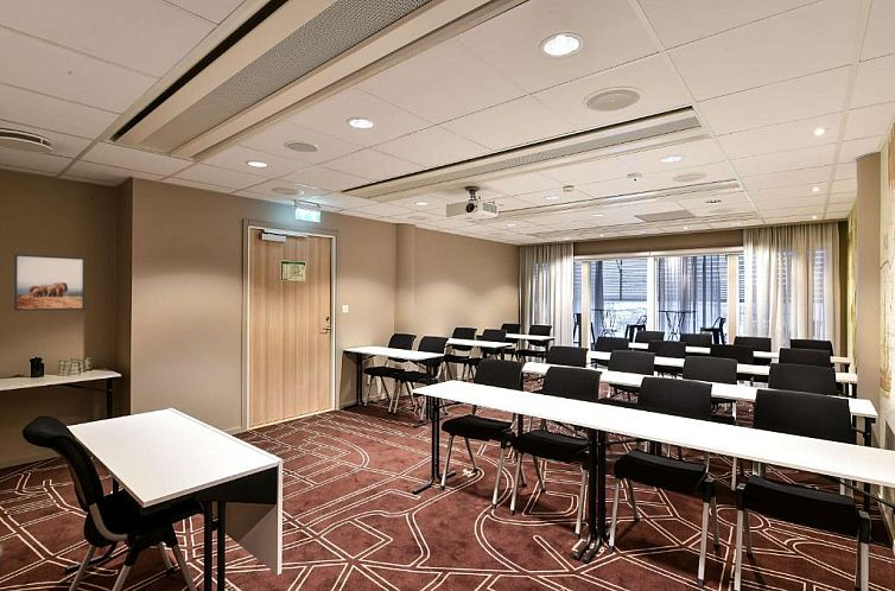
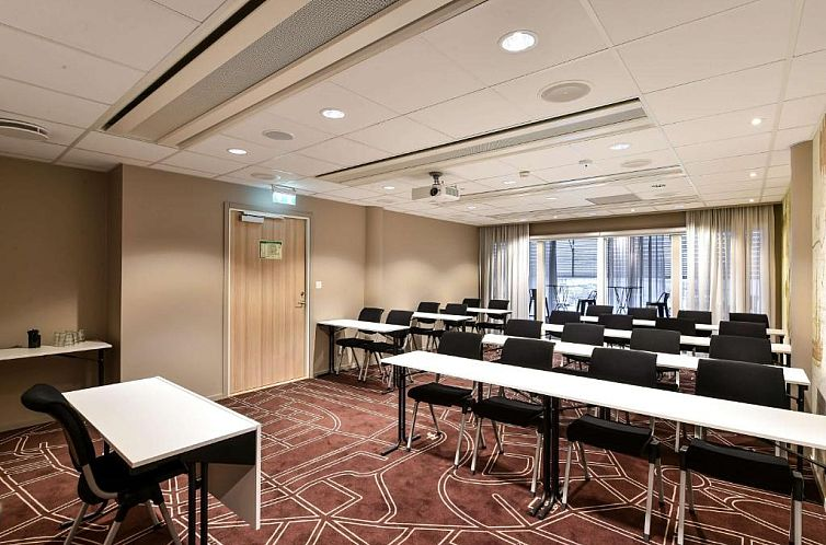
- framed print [13,253,87,312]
